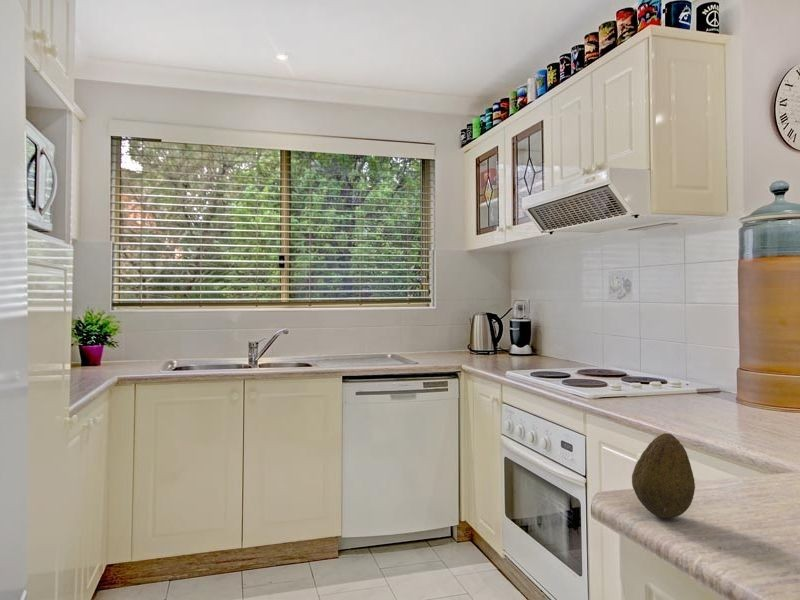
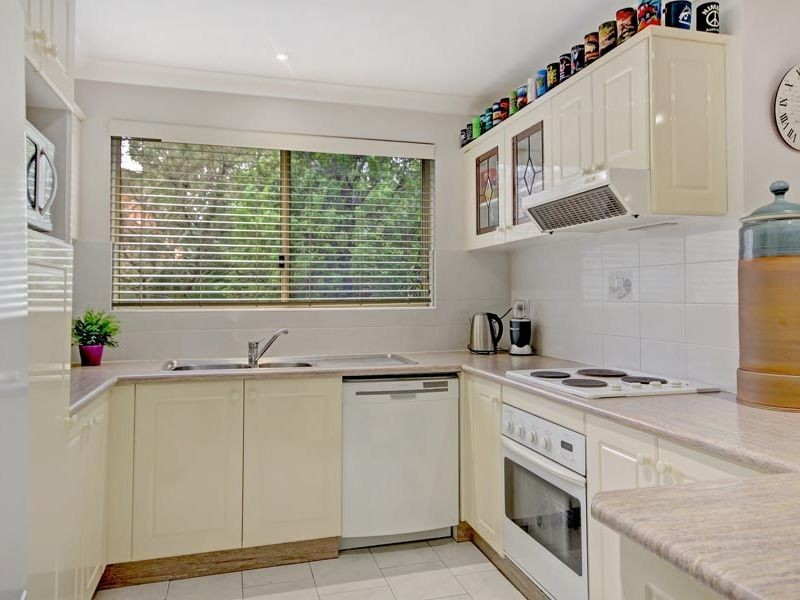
- fruit [631,432,696,519]
